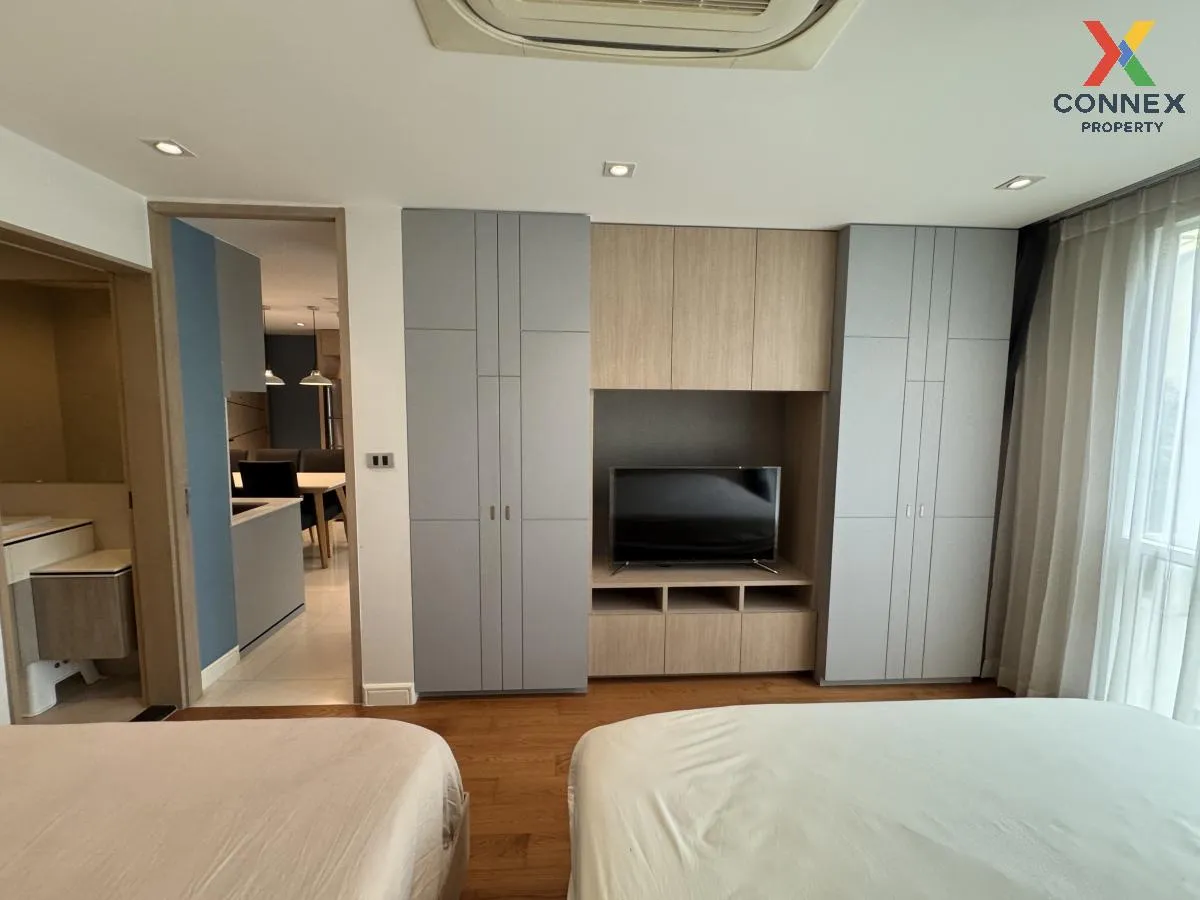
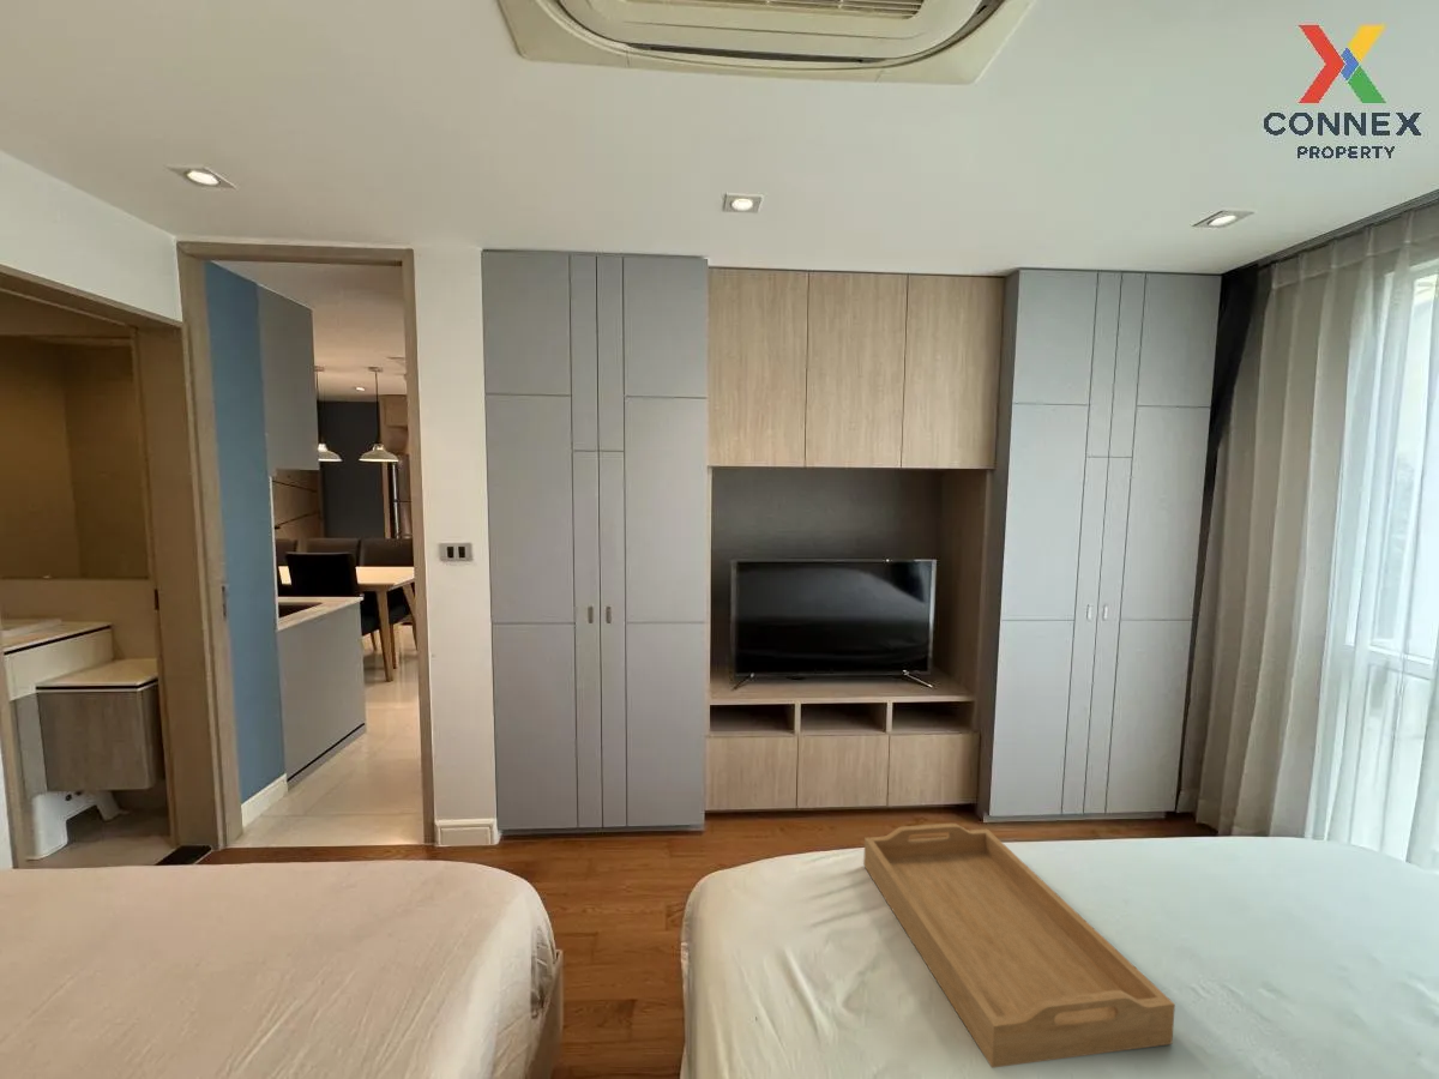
+ serving tray [862,822,1176,1069]
